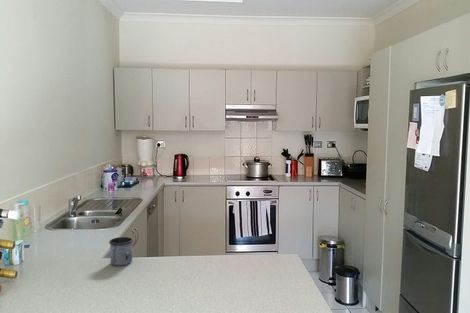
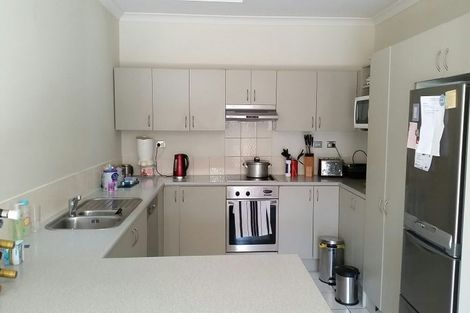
- mug [108,236,134,267]
